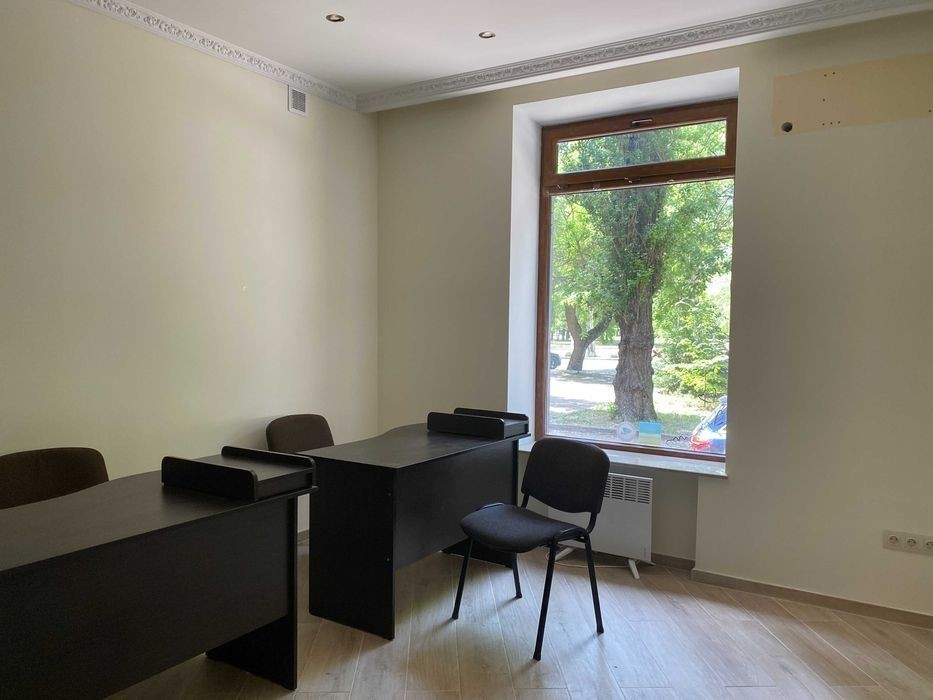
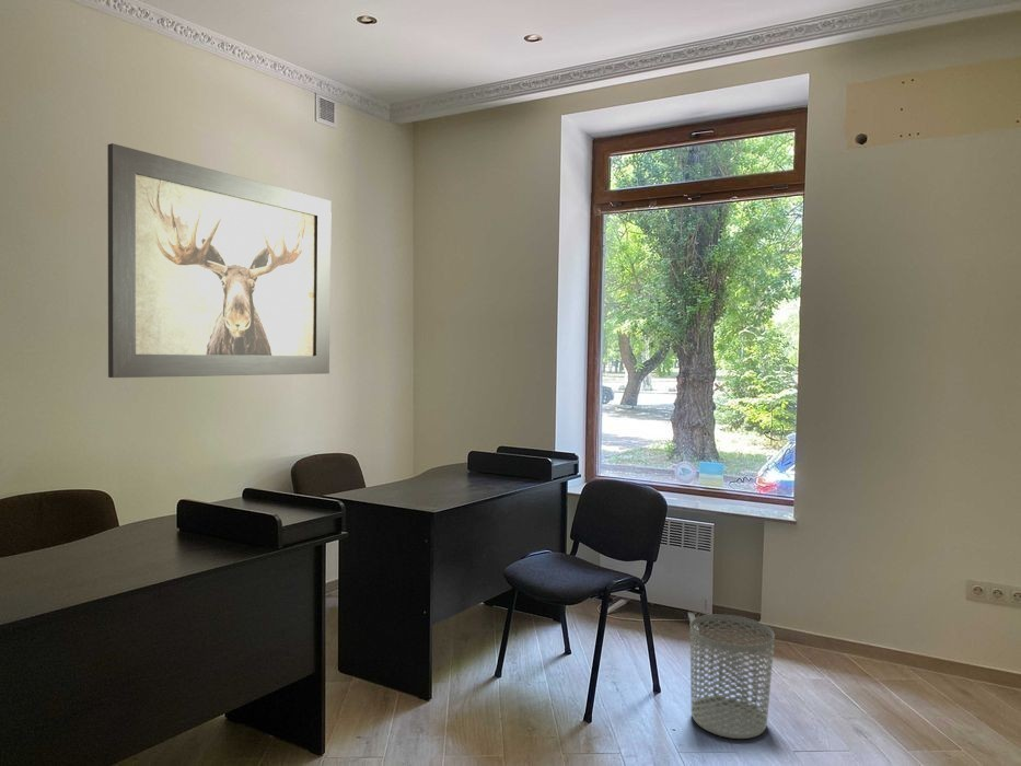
+ wall art [106,142,333,379]
+ waste bin [689,614,776,740]
